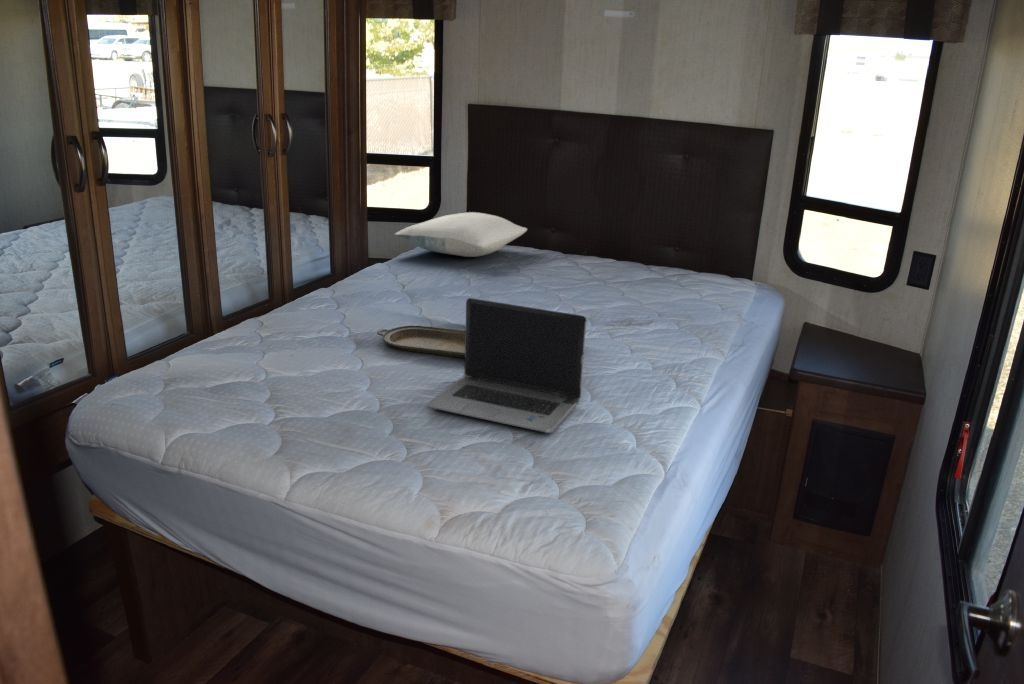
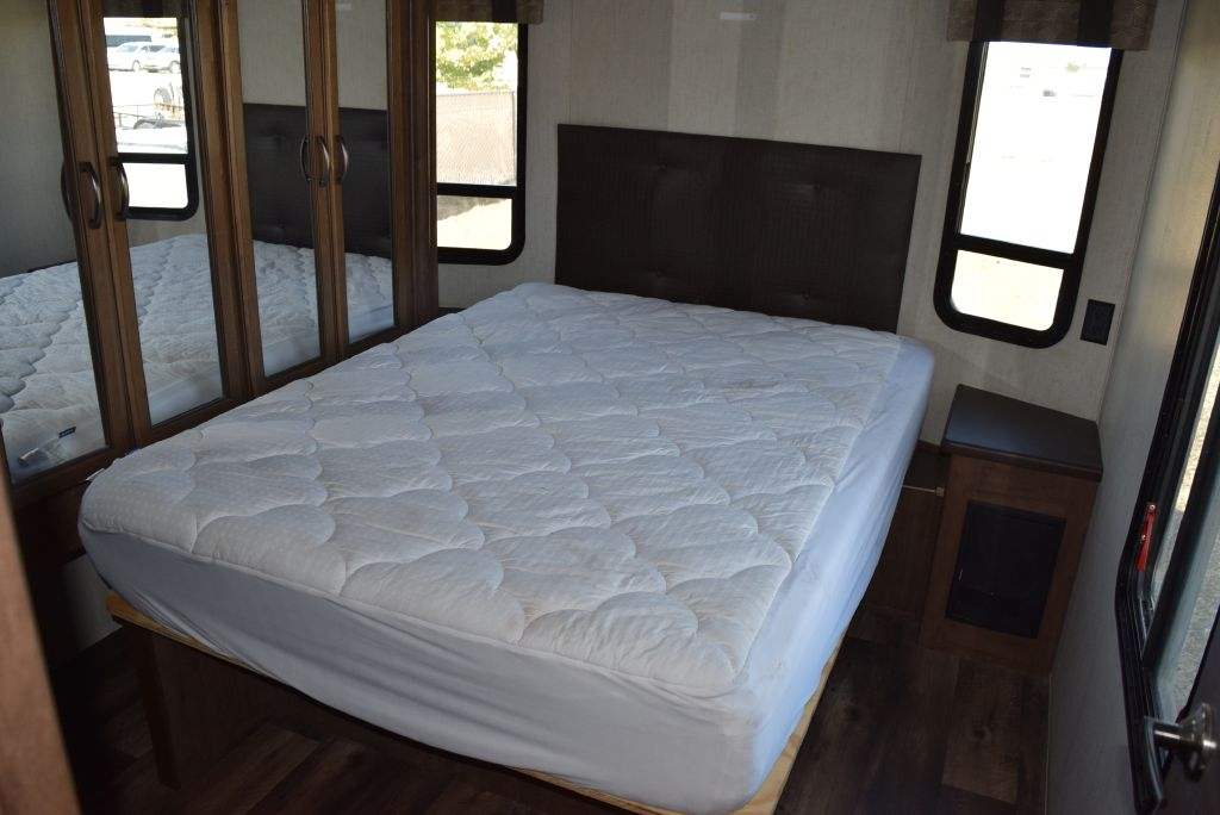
- laptop computer [426,297,588,434]
- pillow [393,211,528,258]
- serving tray [376,325,466,359]
